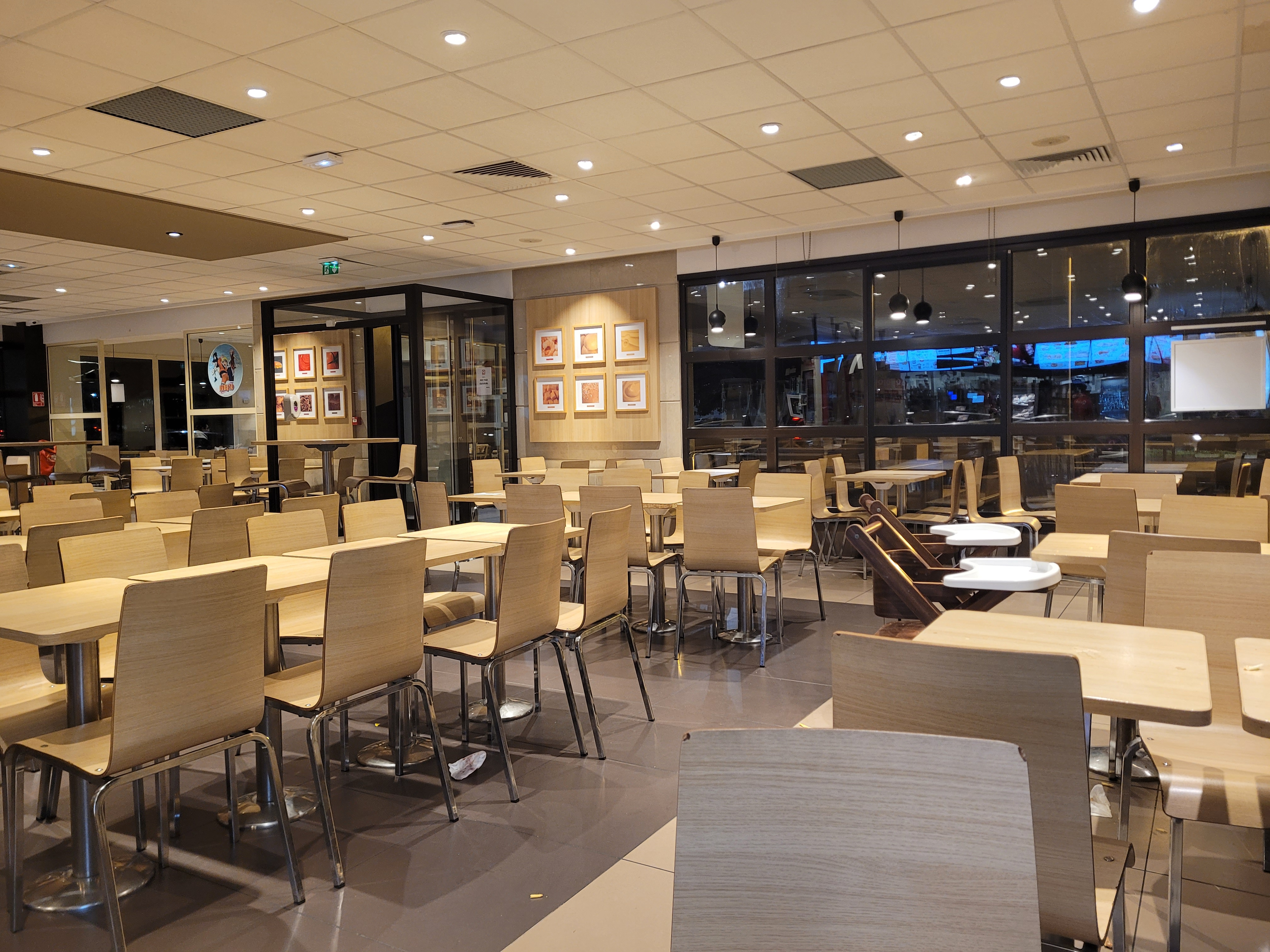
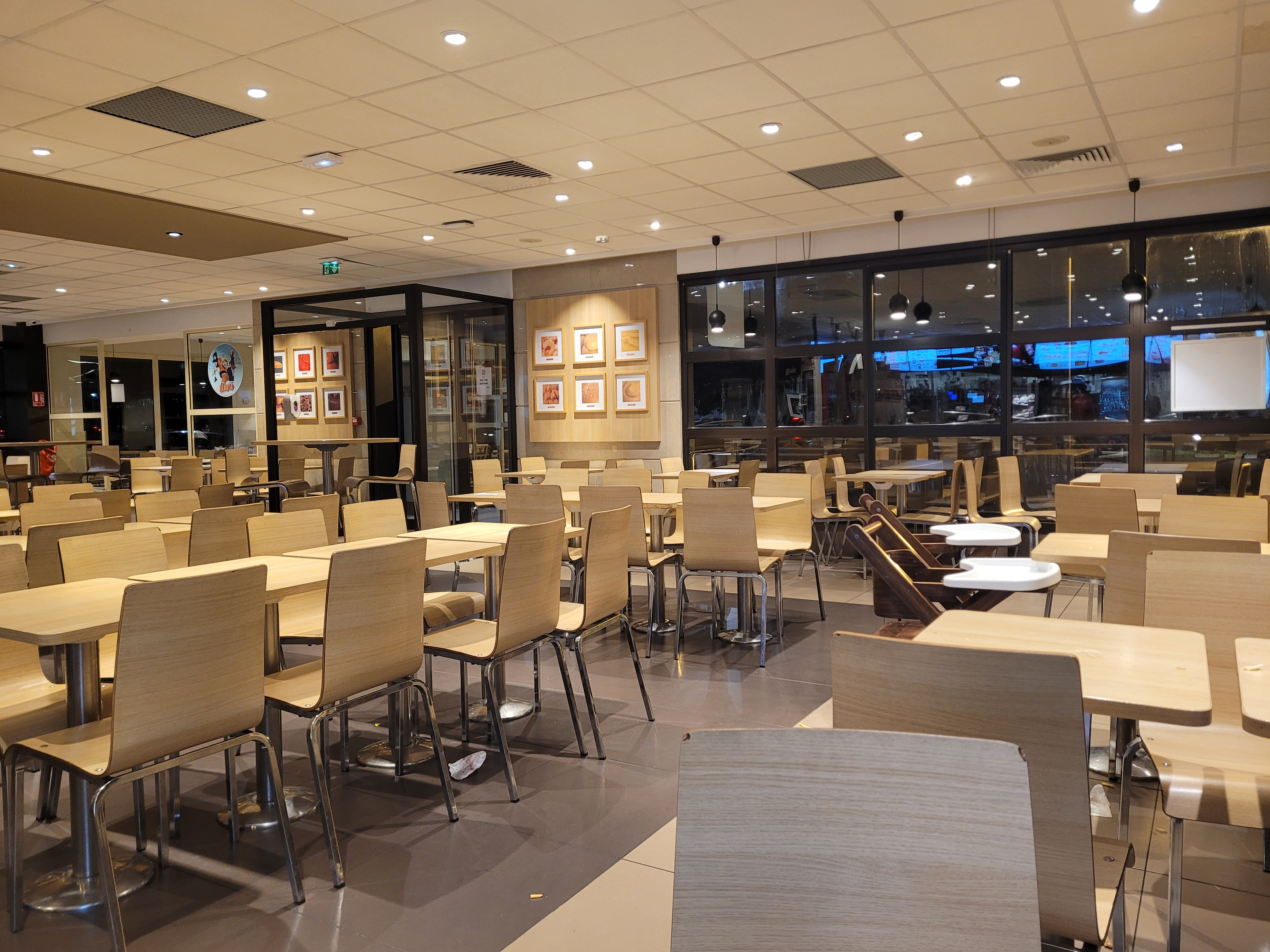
+ smoke detector [595,235,610,243]
